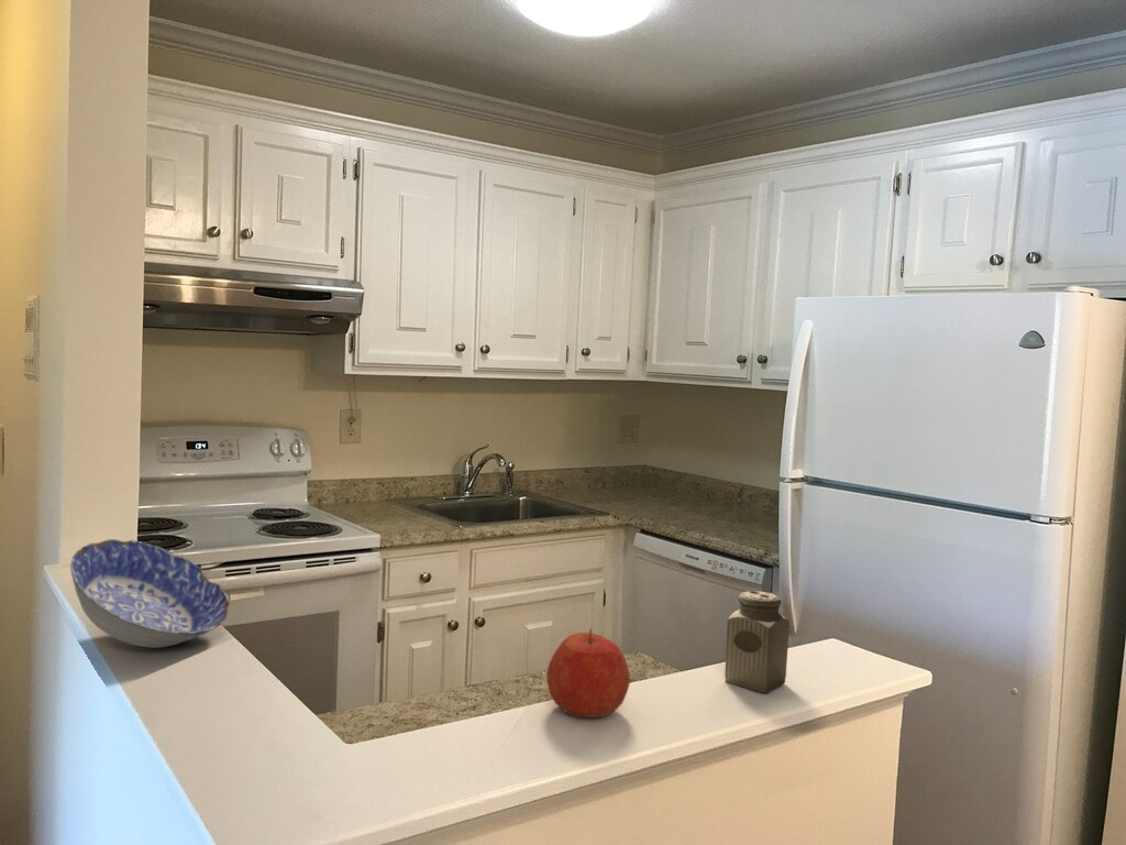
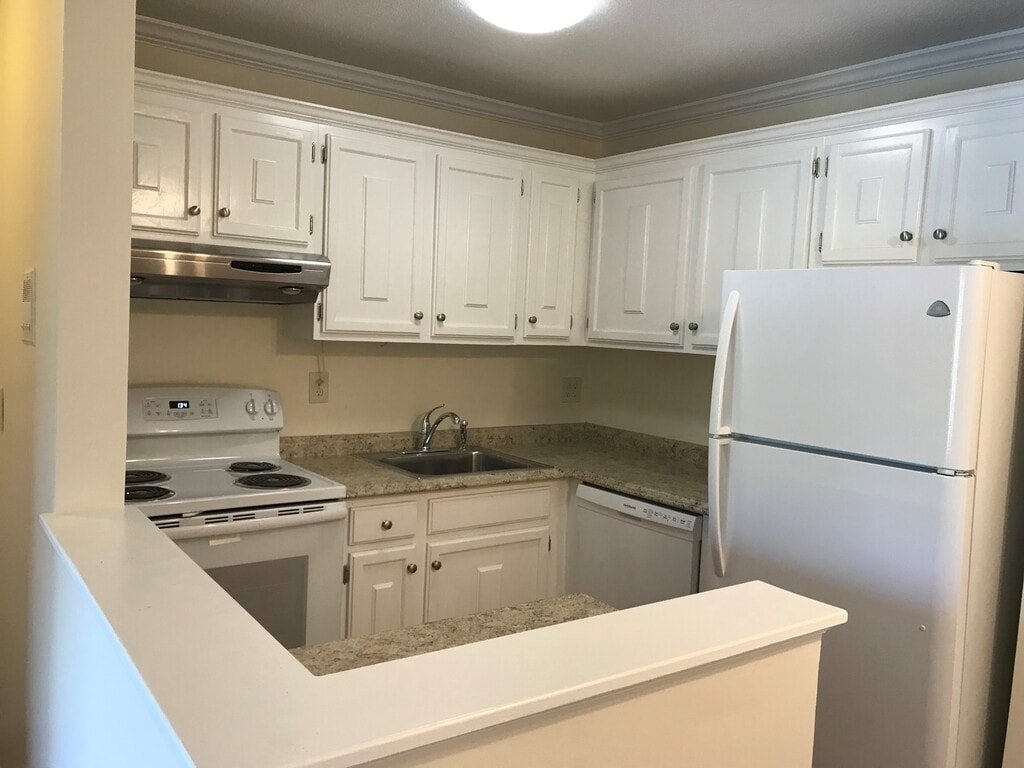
- apple [545,628,631,718]
- salt shaker [724,590,791,693]
- bowl [69,538,231,648]
